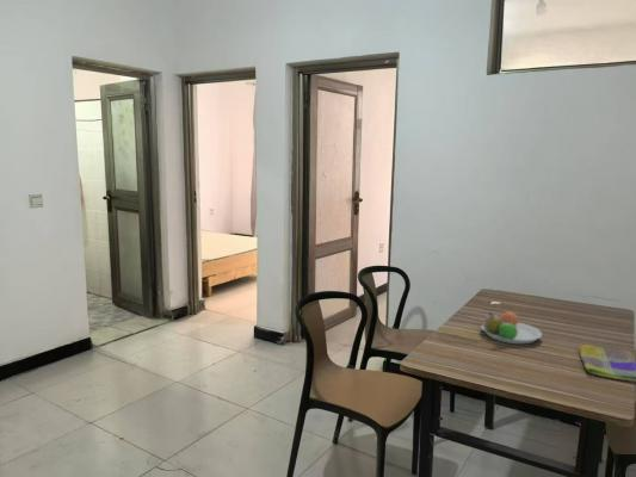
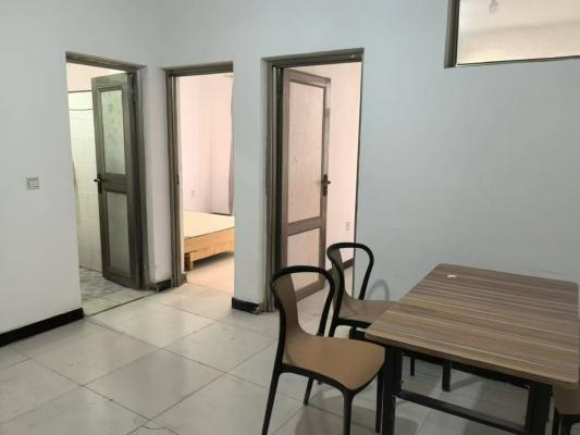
- fruit bowl [480,310,543,345]
- dish towel [578,343,636,383]
